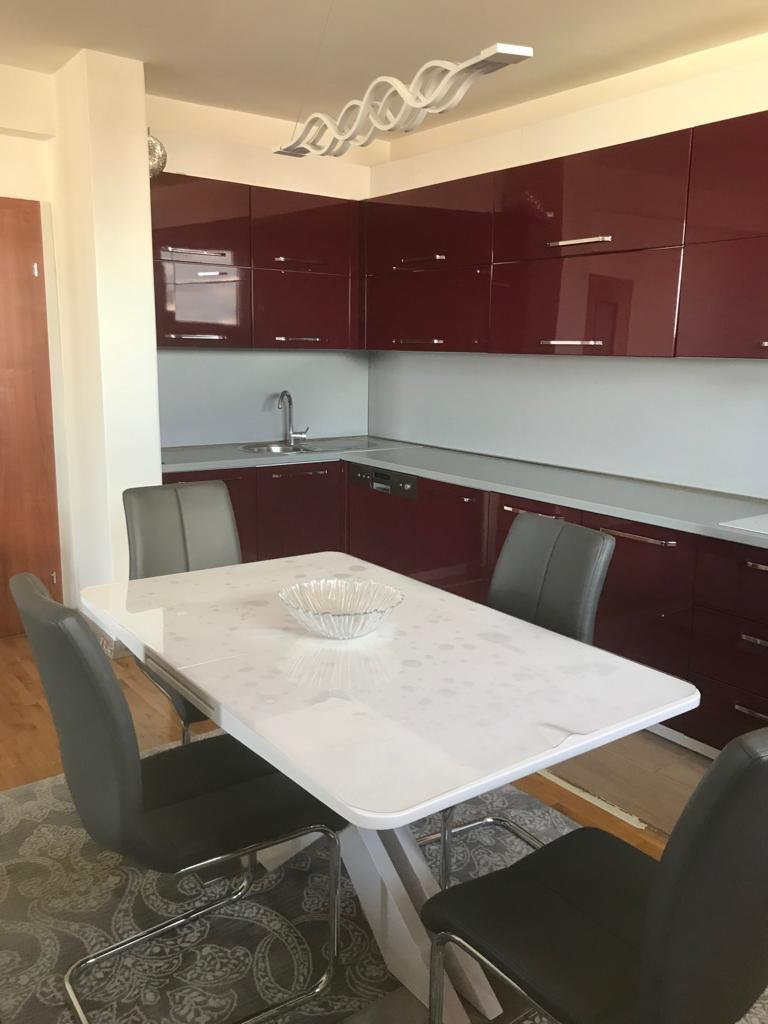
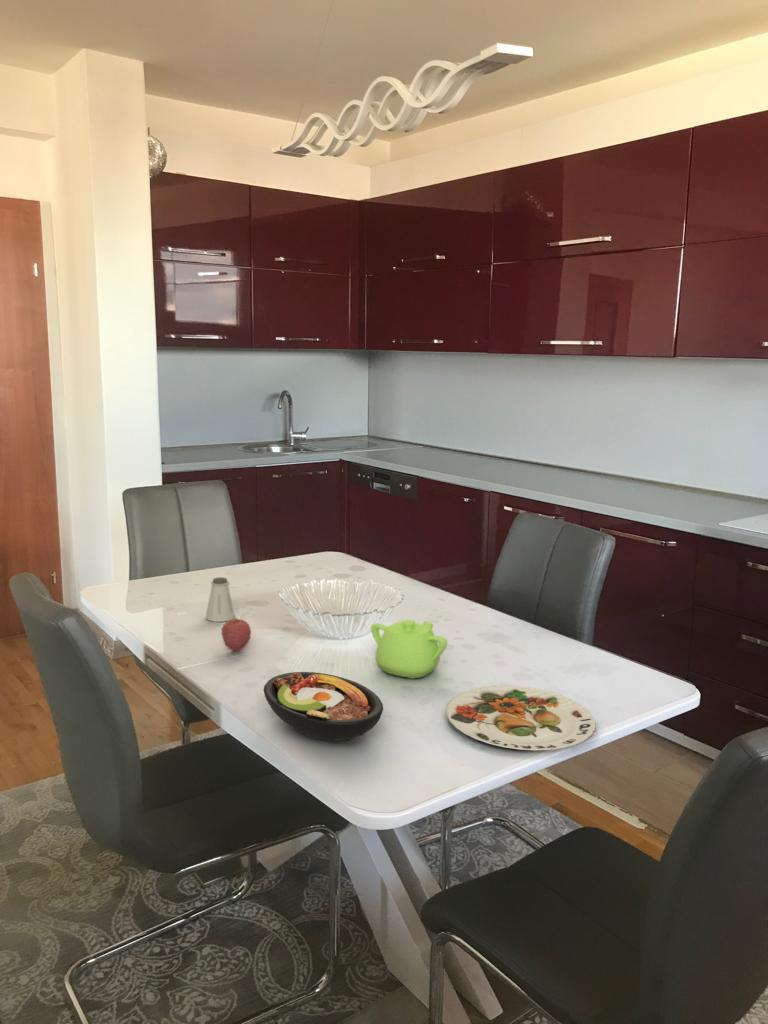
+ fruit [220,617,252,652]
+ teapot [370,619,448,680]
+ plate [445,684,596,751]
+ saltshaker [205,576,236,623]
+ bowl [263,671,384,741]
